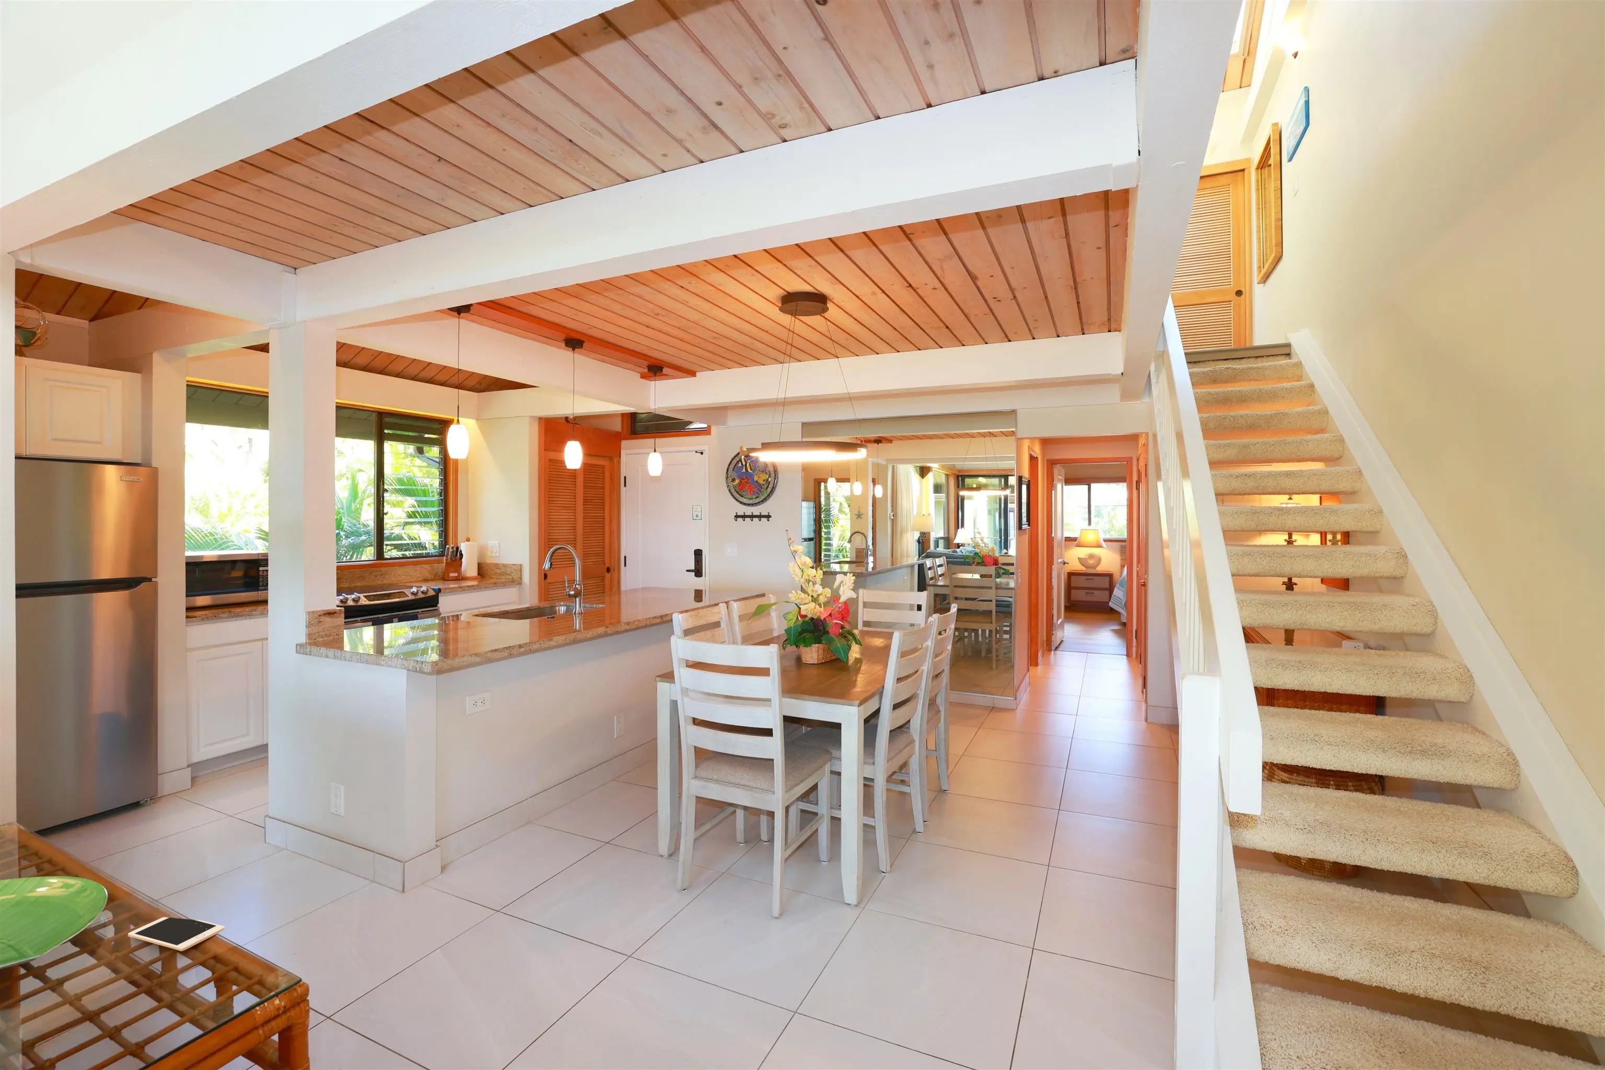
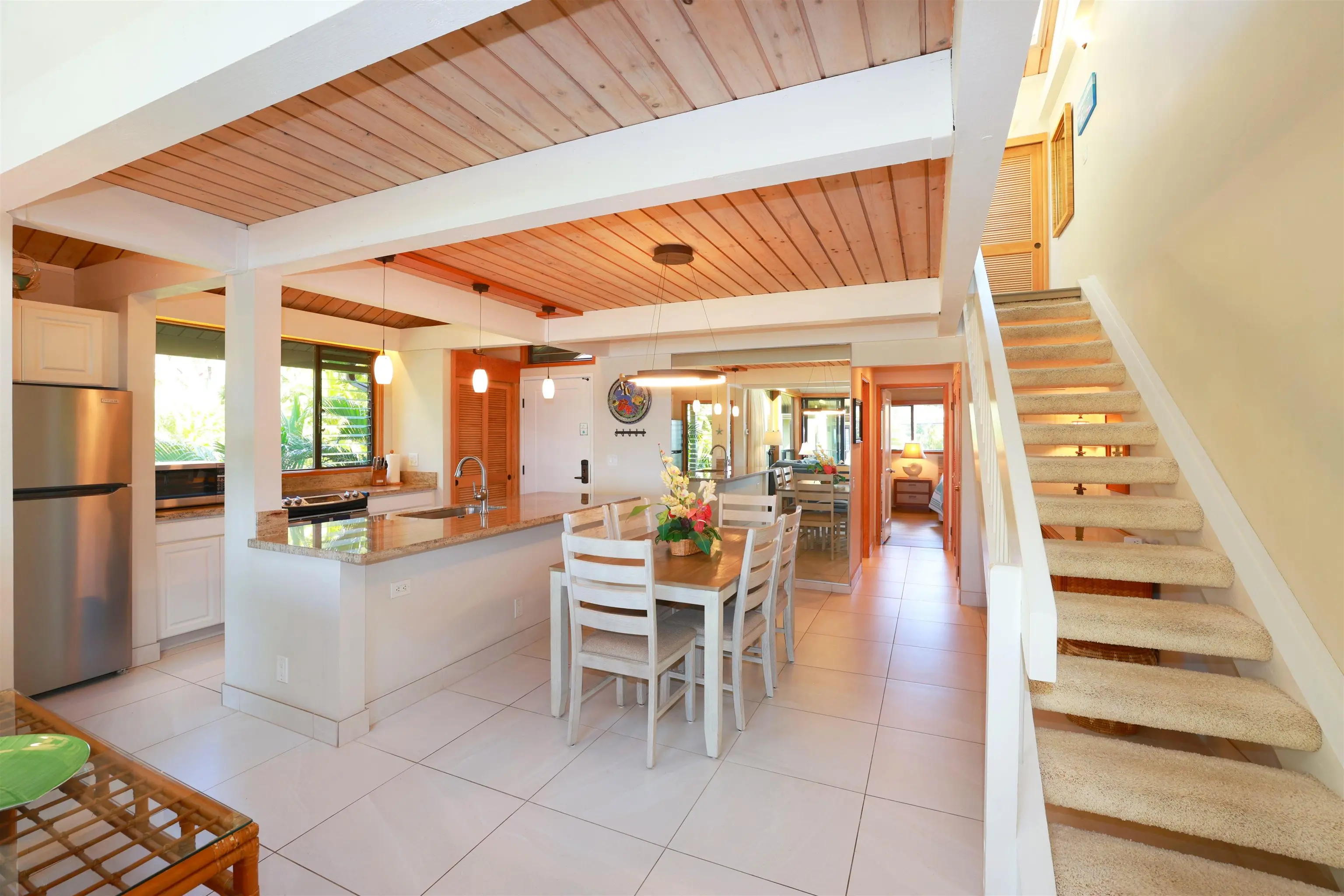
- cell phone [128,917,226,952]
